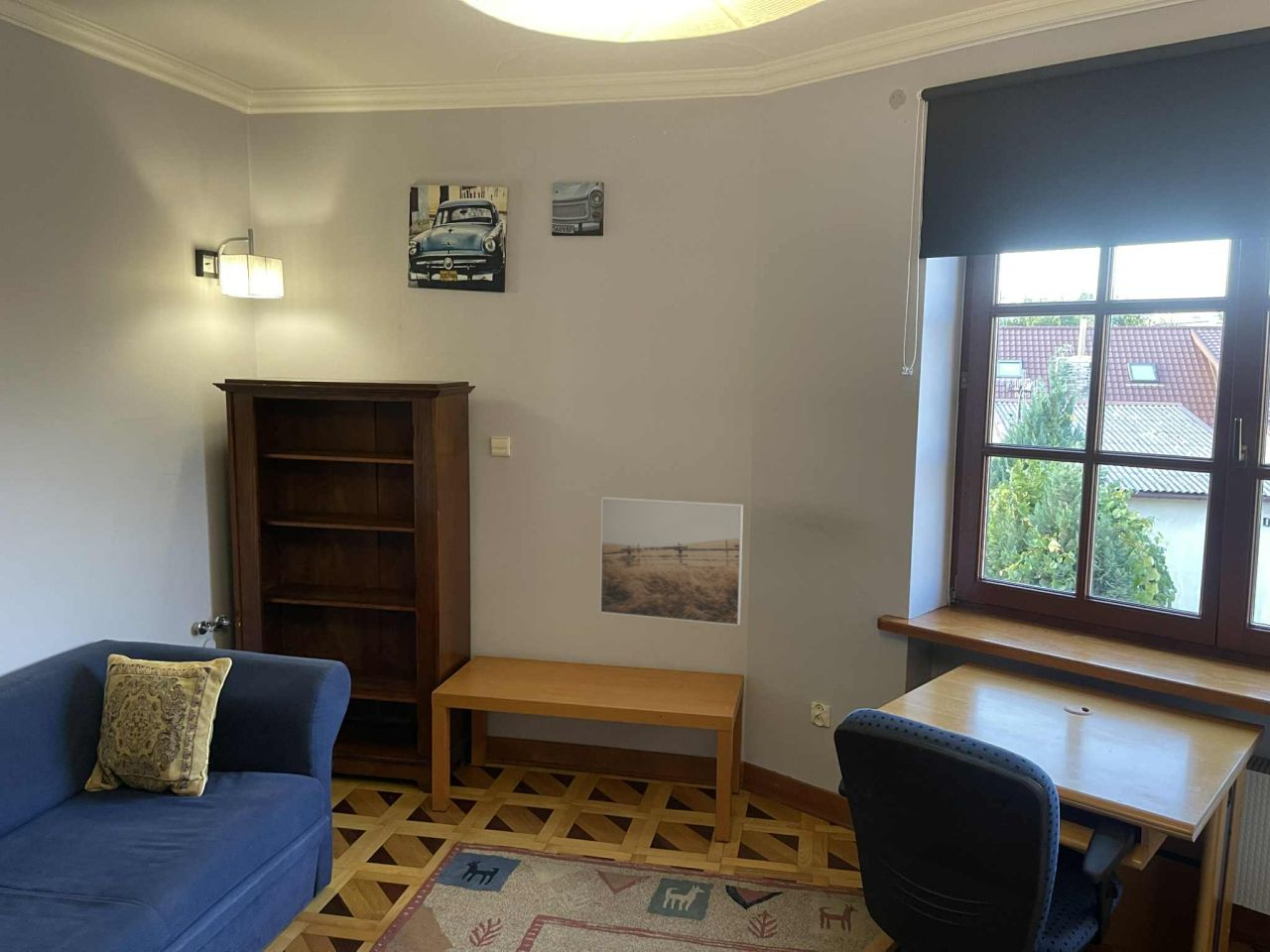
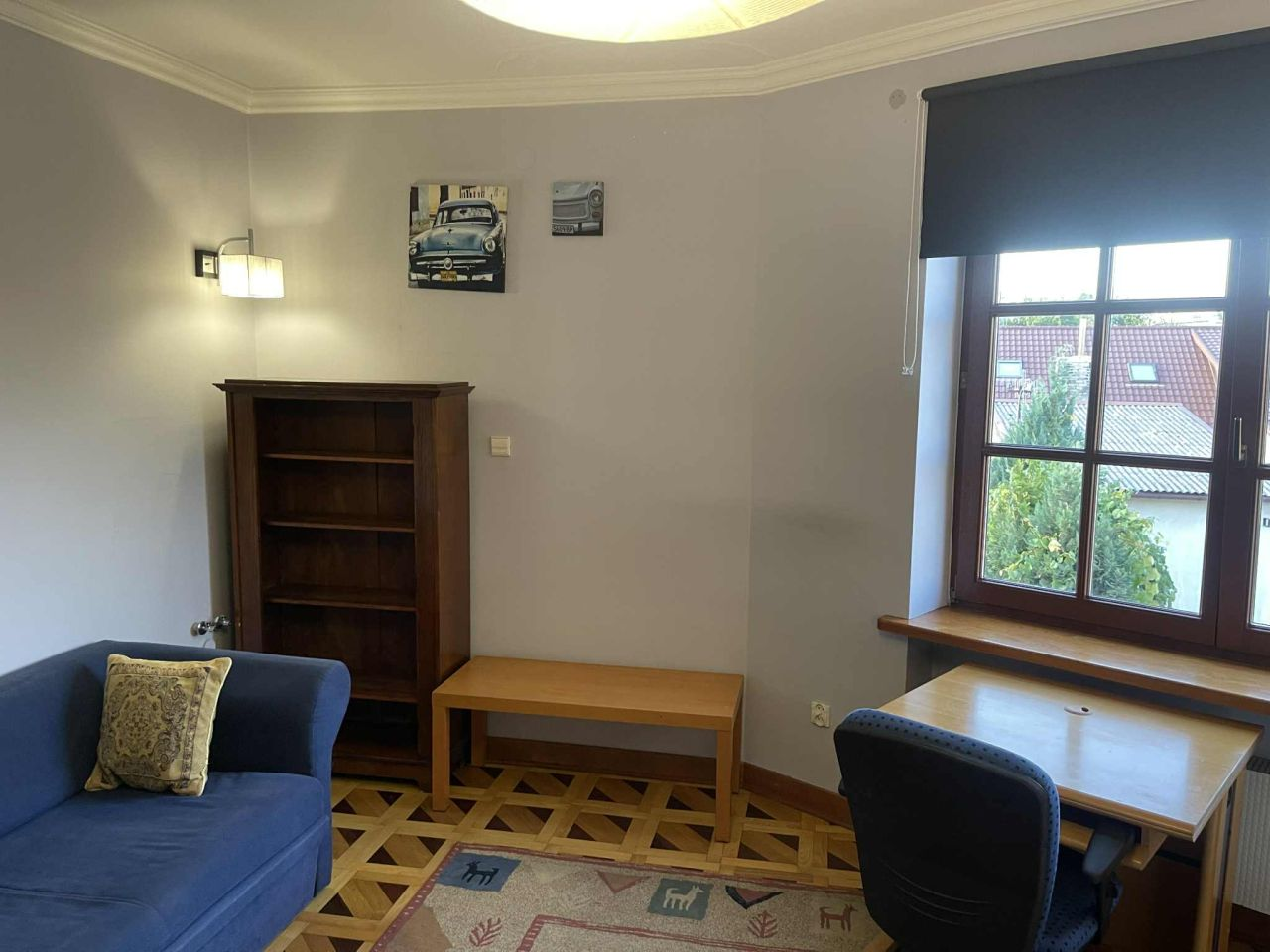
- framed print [599,496,744,627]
